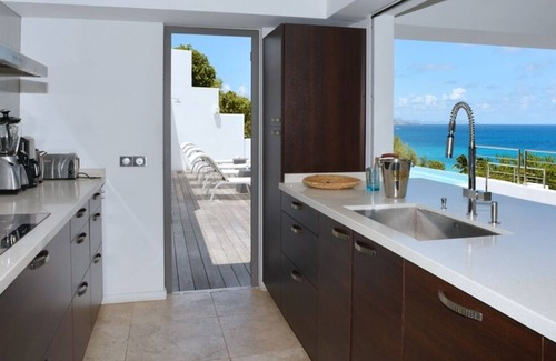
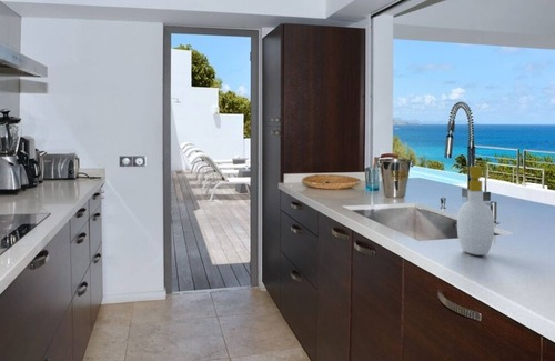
+ soap bottle [456,166,495,257]
